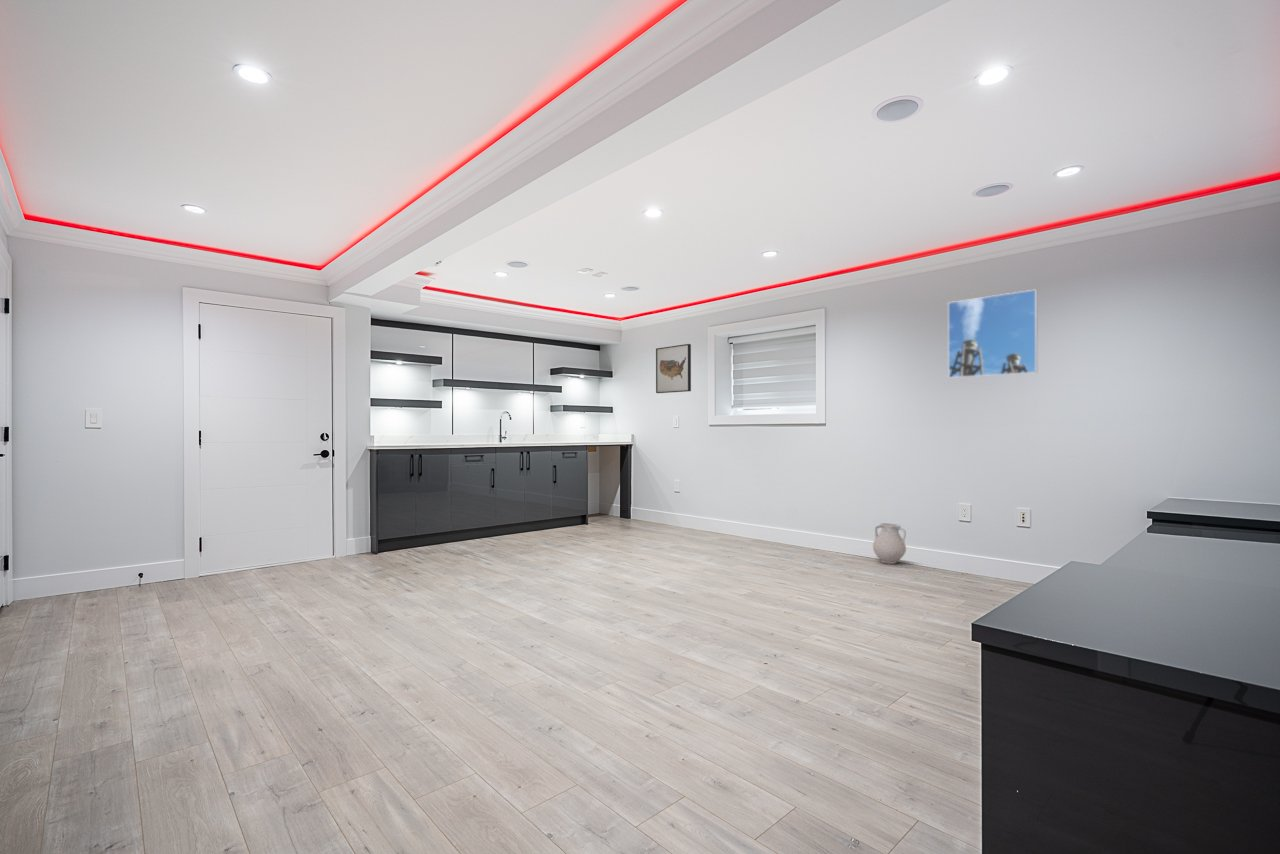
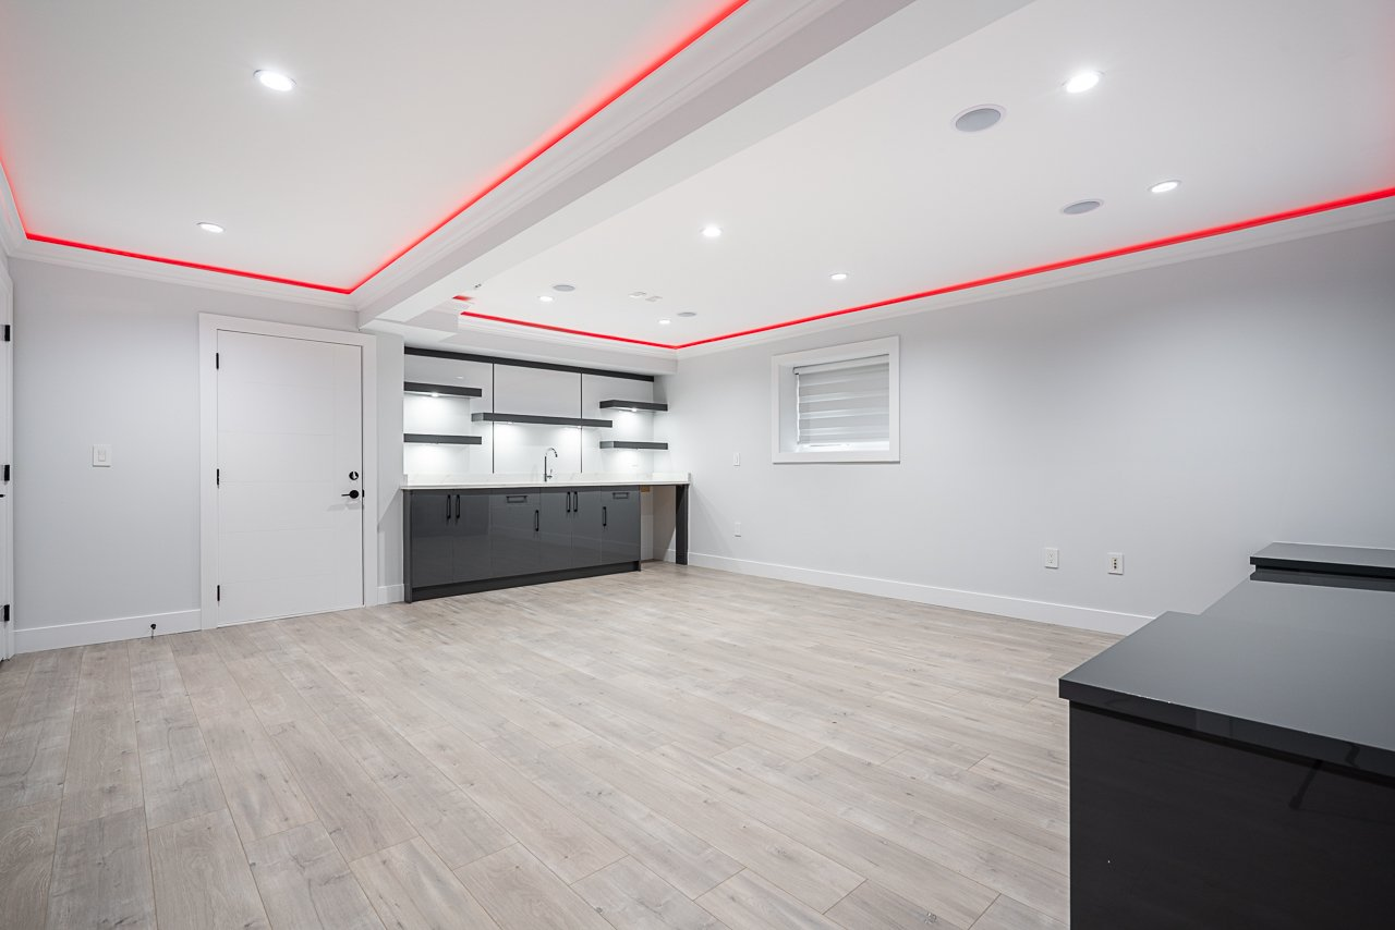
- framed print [947,289,1039,379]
- vase [872,522,907,565]
- wall art [655,343,692,394]
